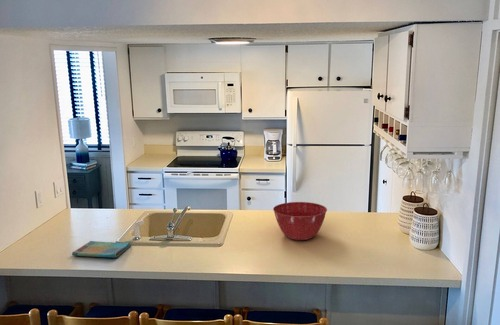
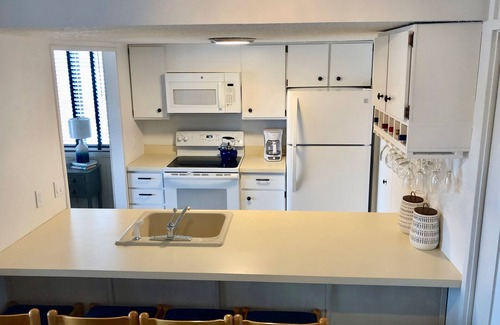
- dish towel [71,240,132,259]
- mixing bowl [272,201,328,241]
